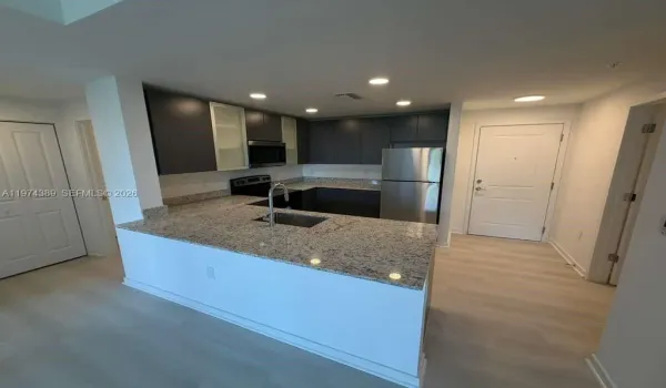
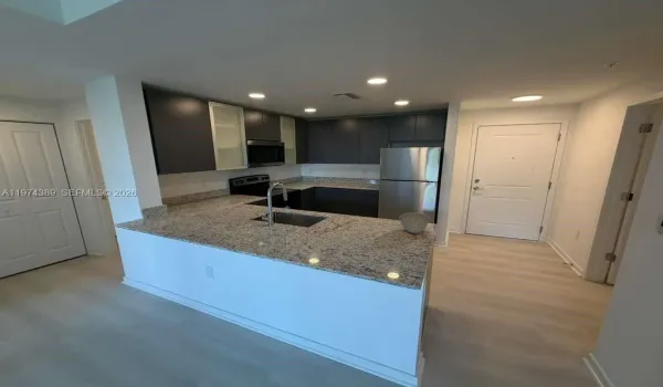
+ bowl [398,211,431,234]
